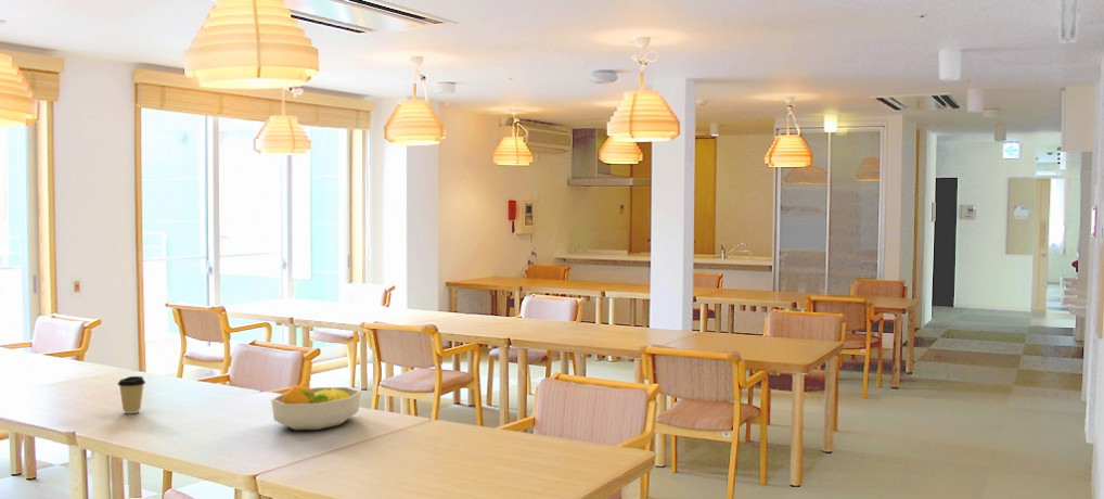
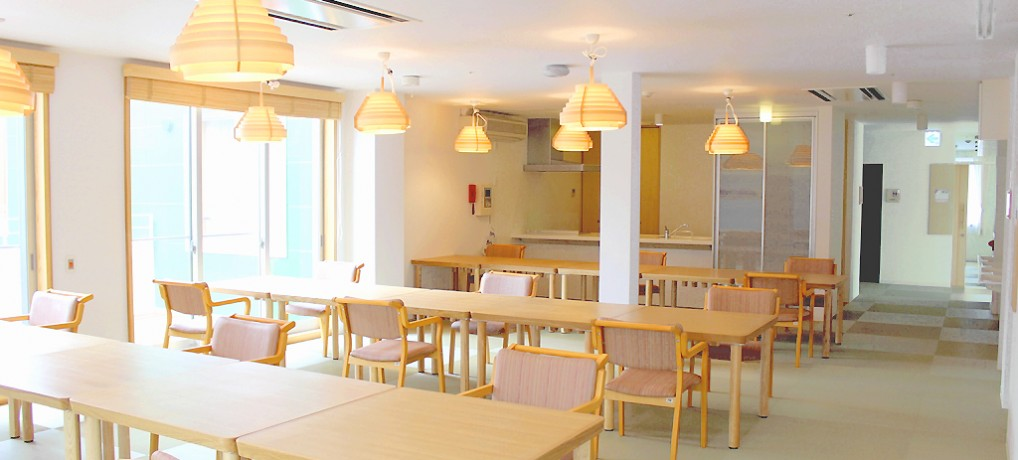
- coffee cup [116,375,146,414]
- fruit bowl [270,384,362,431]
